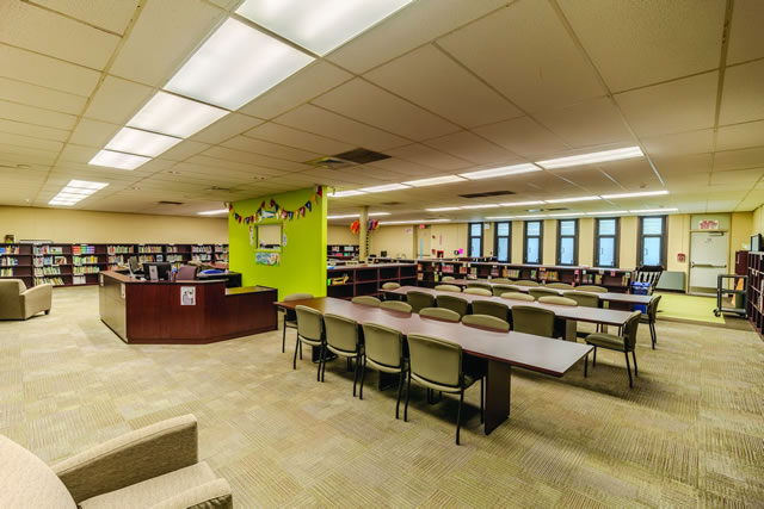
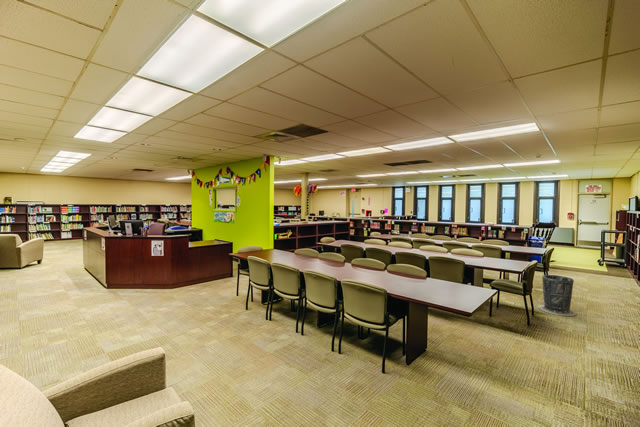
+ trash can [537,274,578,317]
